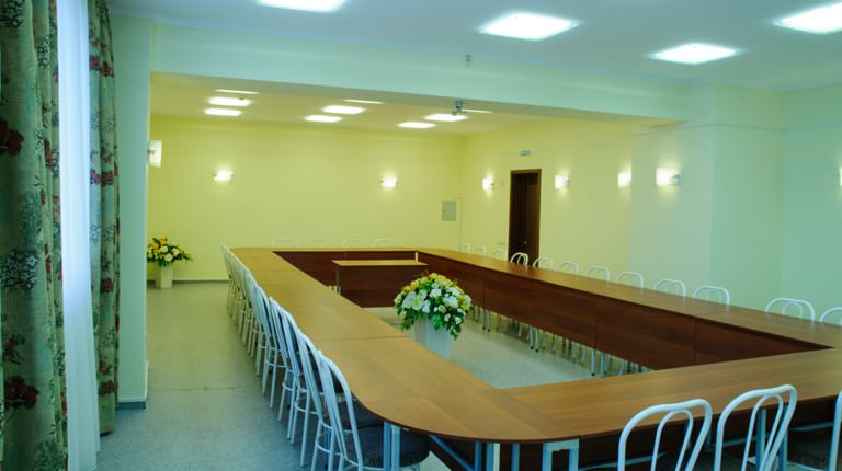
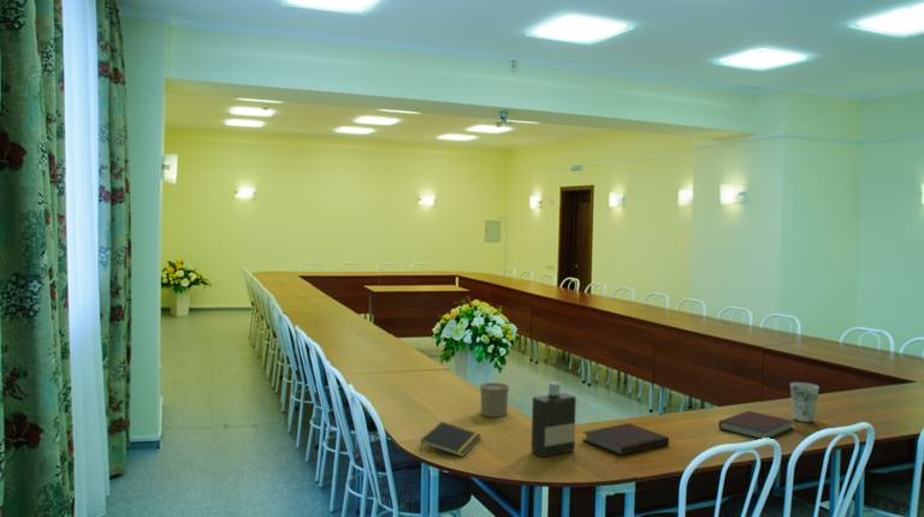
+ notepad [419,421,482,458]
+ cup [479,381,510,418]
+ bottle [531,381,578,458]
+ notebook [581,422,670,457]
+ cup [789,381,821,423]
+ notebook [718,410,794,440]
